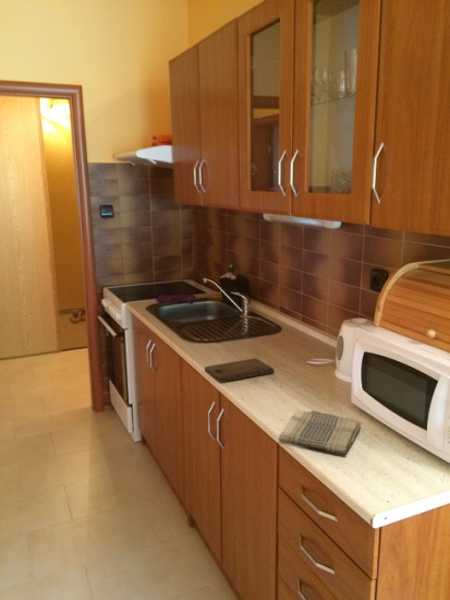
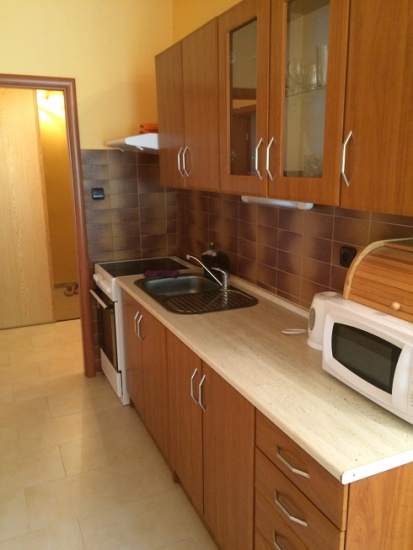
- cutting board [204,357,275,384]
- dish towel [278,408,362,456]
